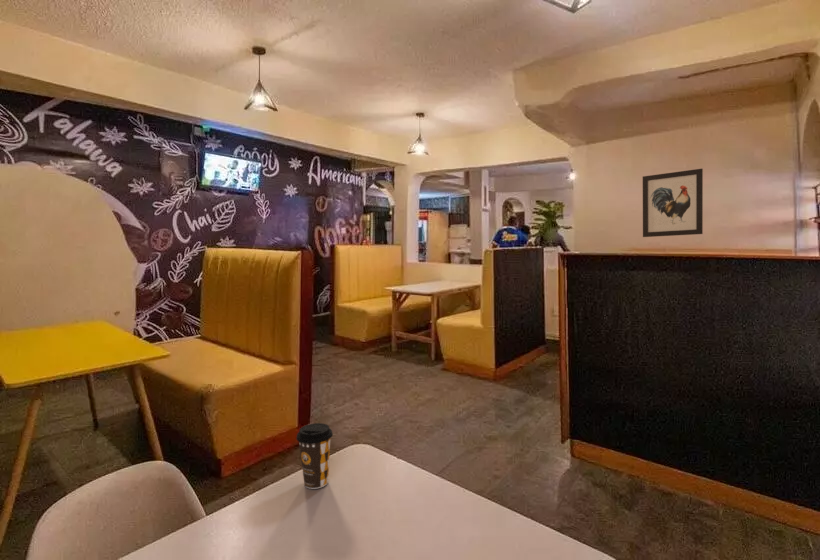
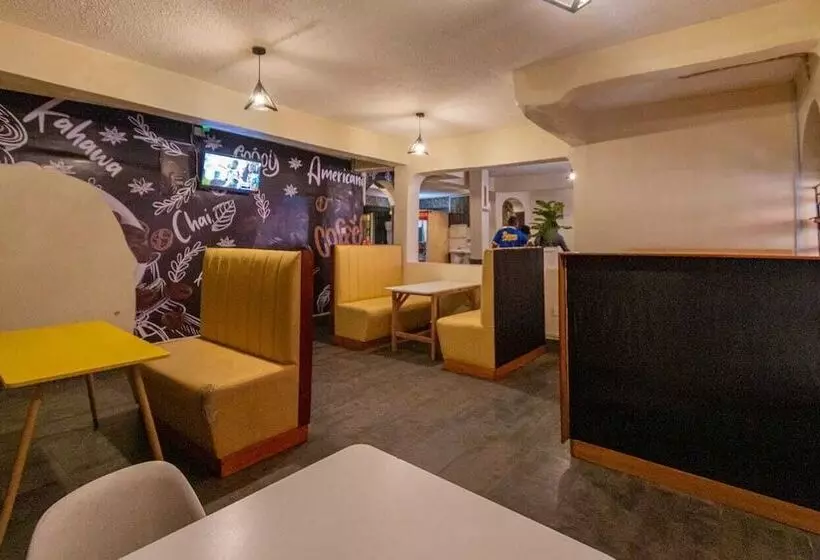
- wall art [642,168,704,238]
- coffee cup [295,422,334,490]
